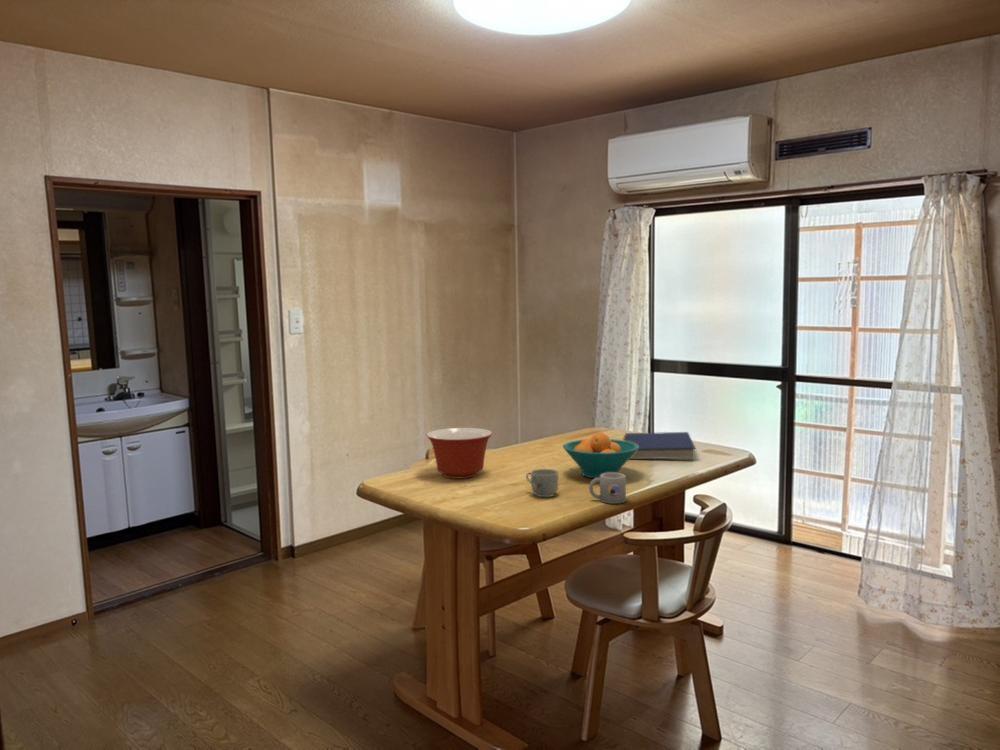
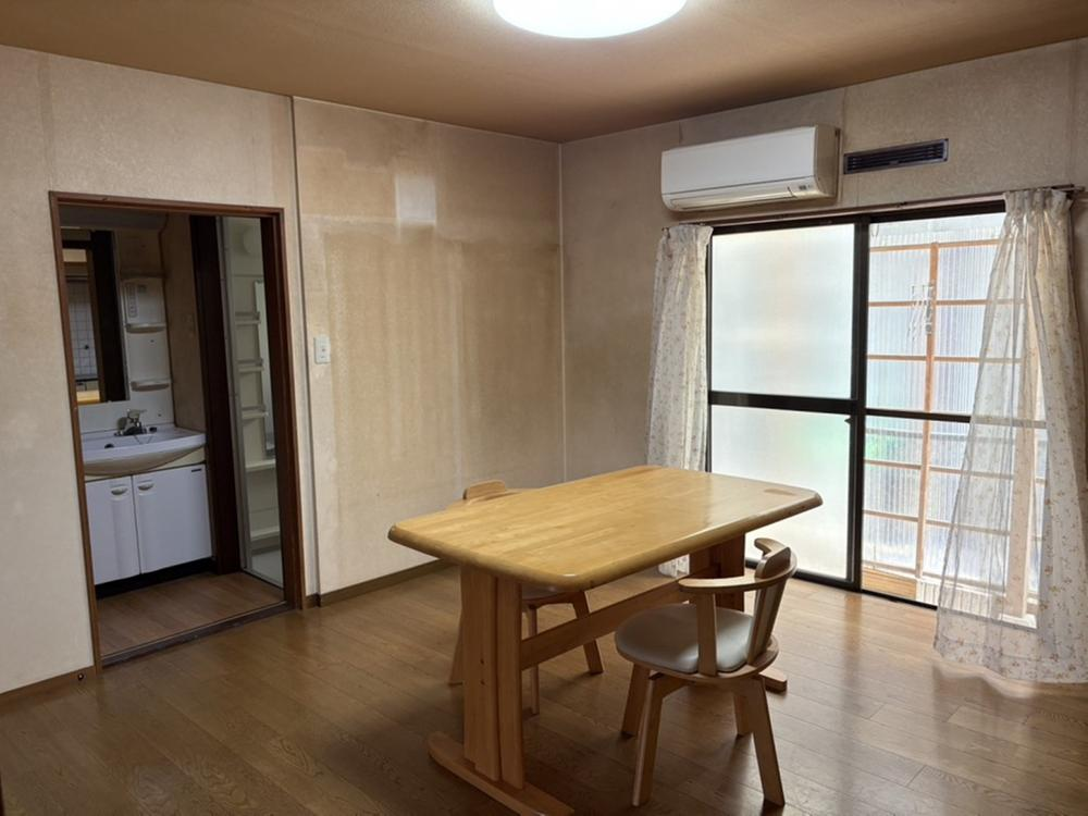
- fruit bowl [562,431,638,479]
- book [622,431,697,461]
- mixing bowl [425,427,494,480]
- mug [525,468,559,498]
- mug [588,472,627,505]
